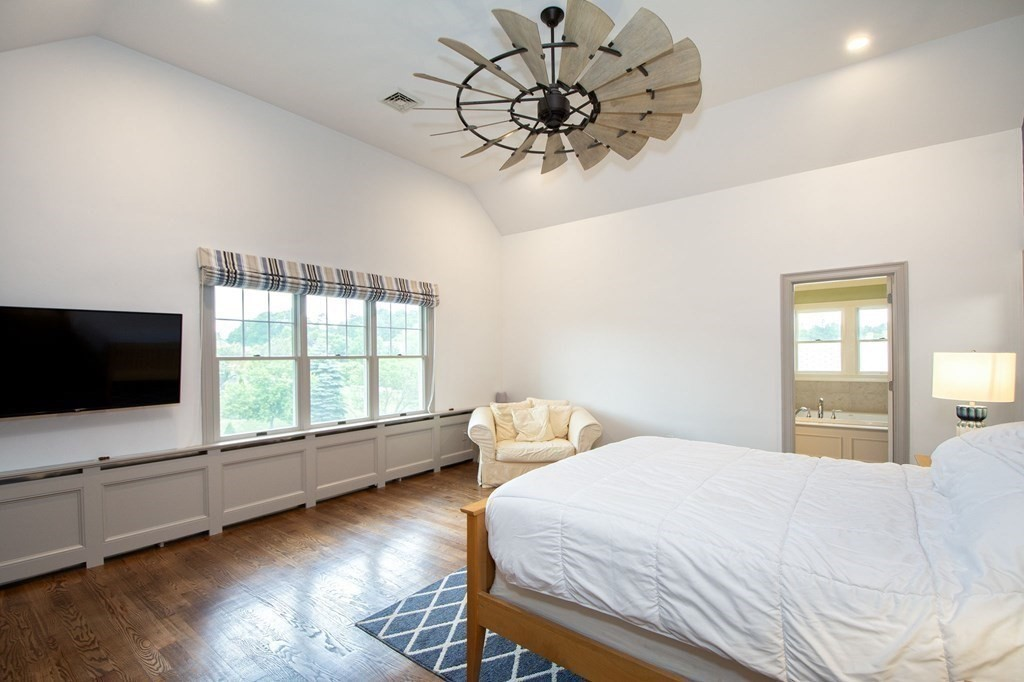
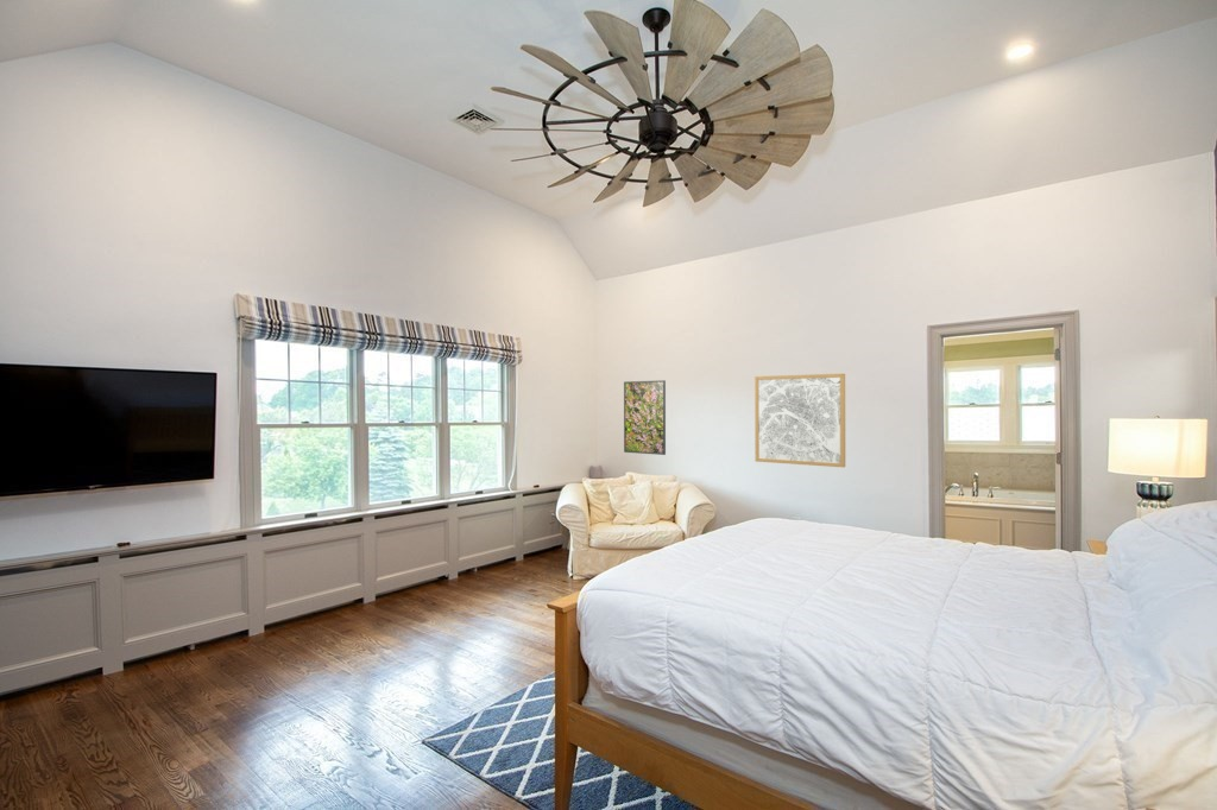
+ wall art [753,373,846,468]
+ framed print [623,379,667,456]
